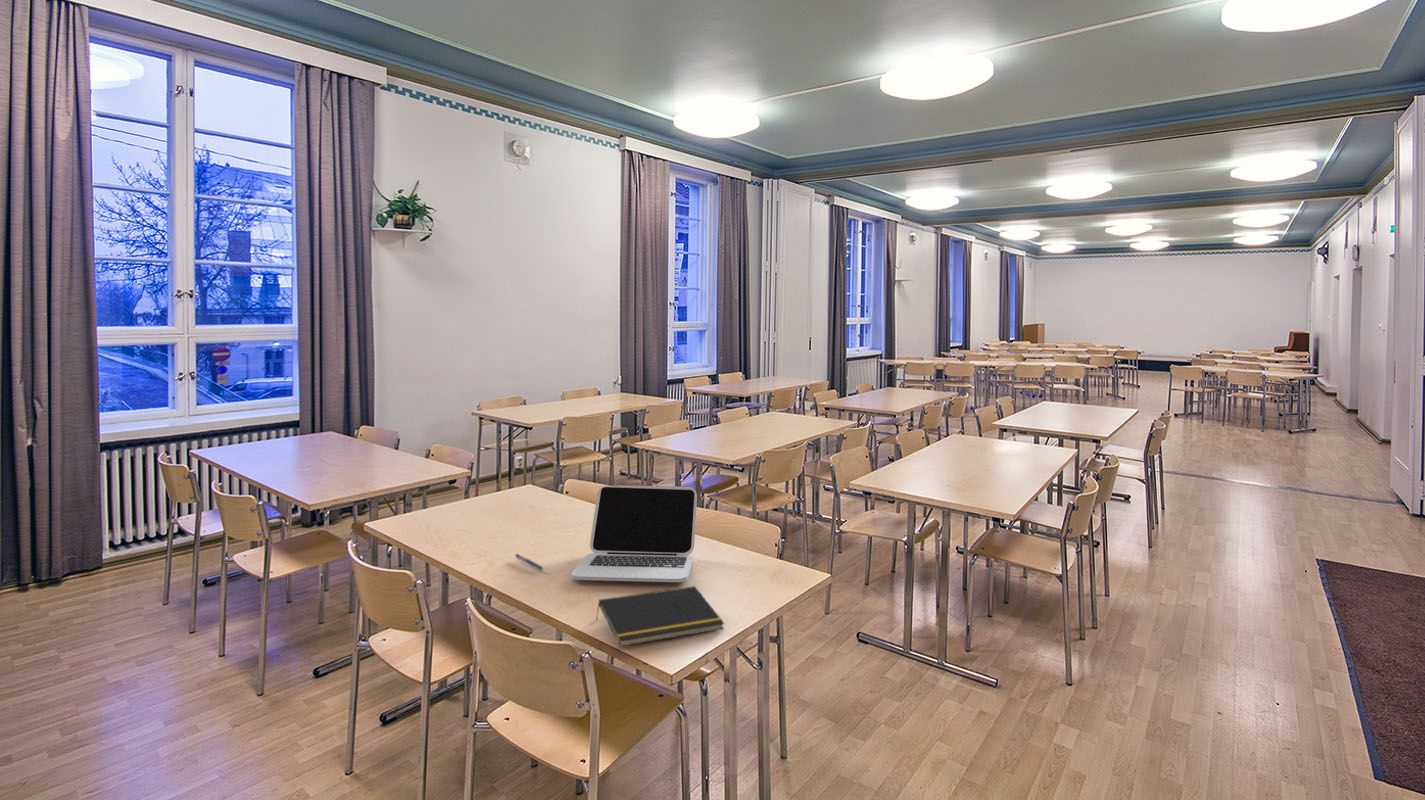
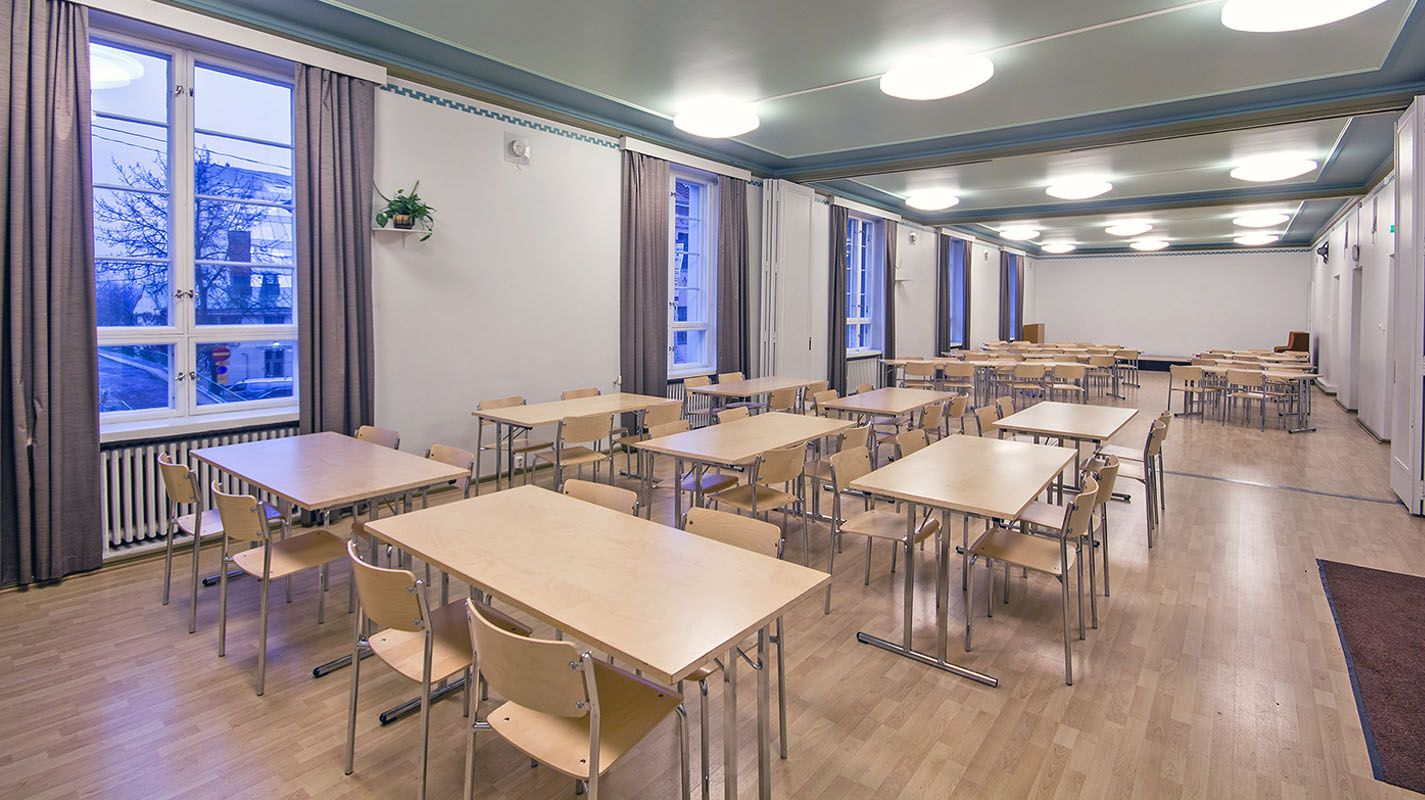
- notepad [595,585,725,648]
- pen [514,553,544,571]
- laptop [570,484,698,583]
